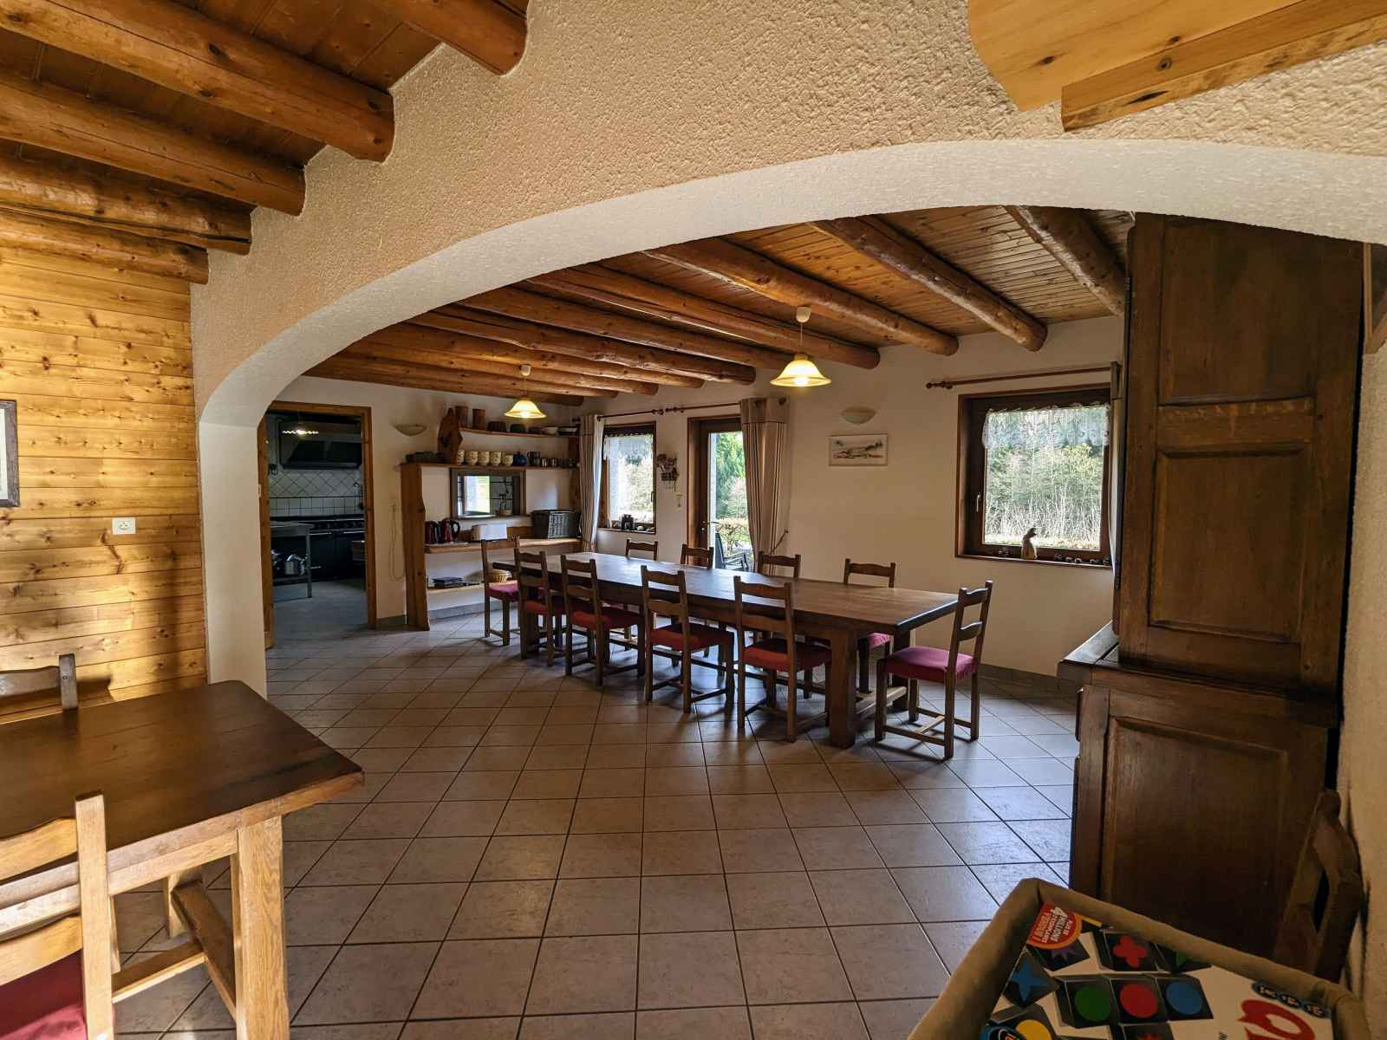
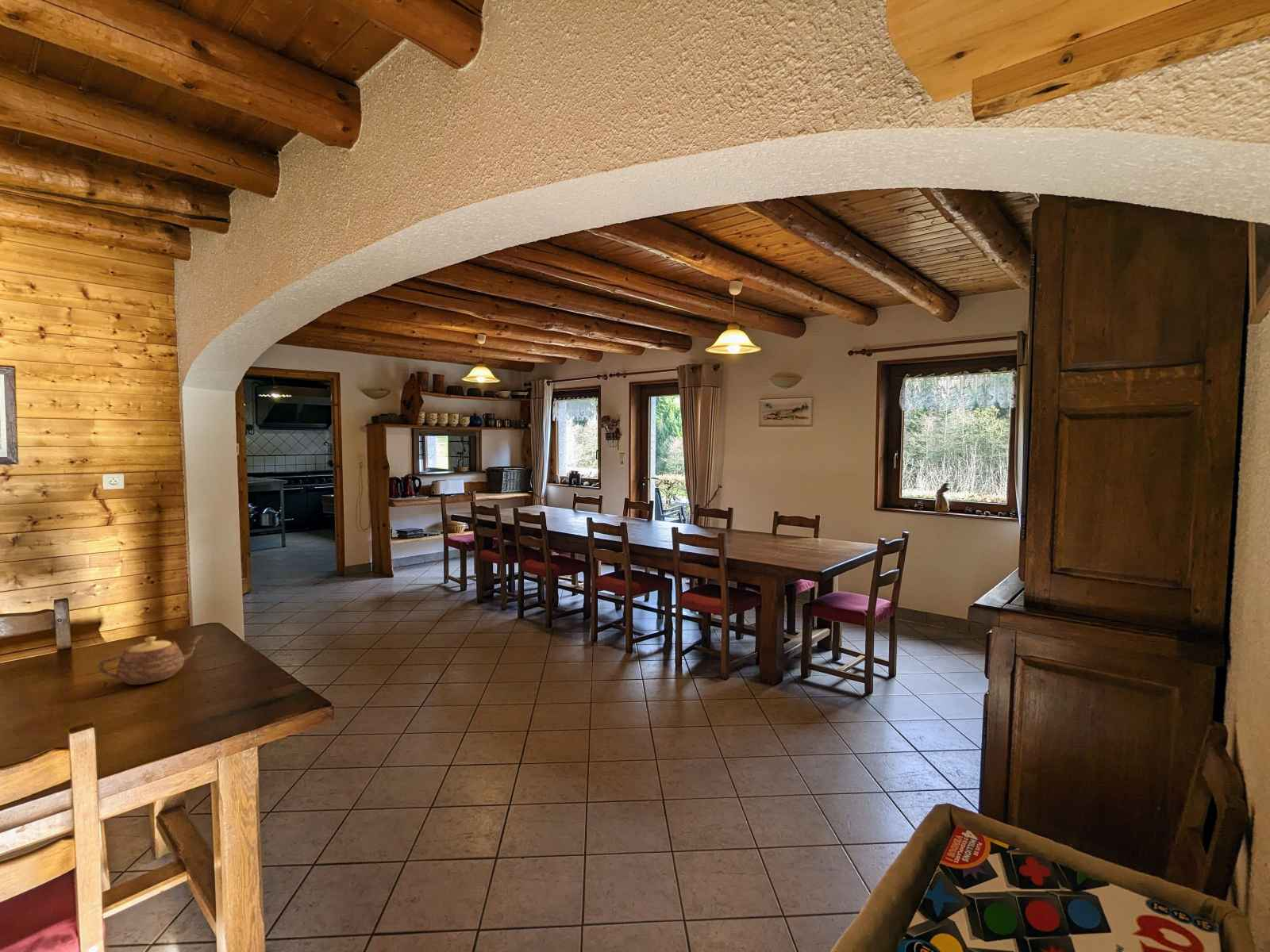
+ teapot [97,634,205,685]
